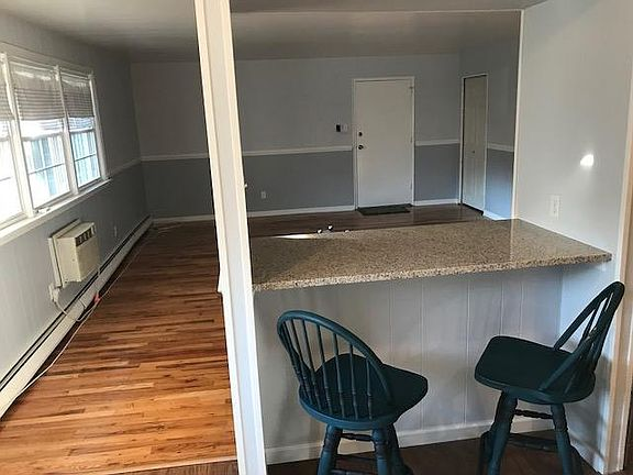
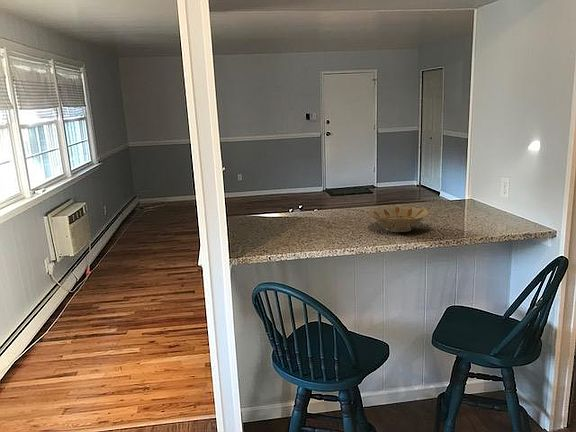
+ bowl [367,205,431,233]
